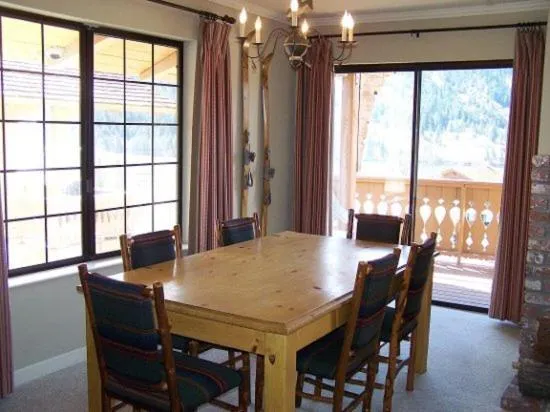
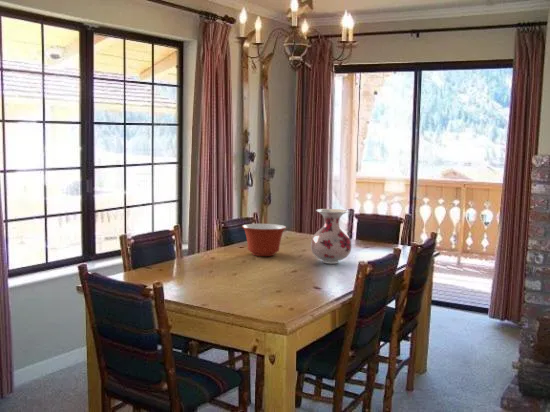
+ mixing bowl [241,223,287,257]
+ vase [310,208,353,265]
